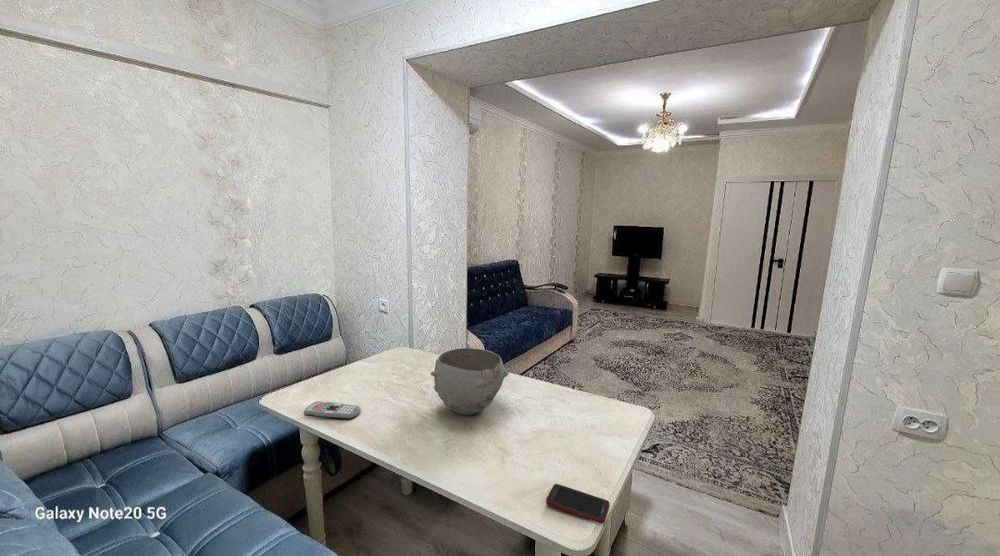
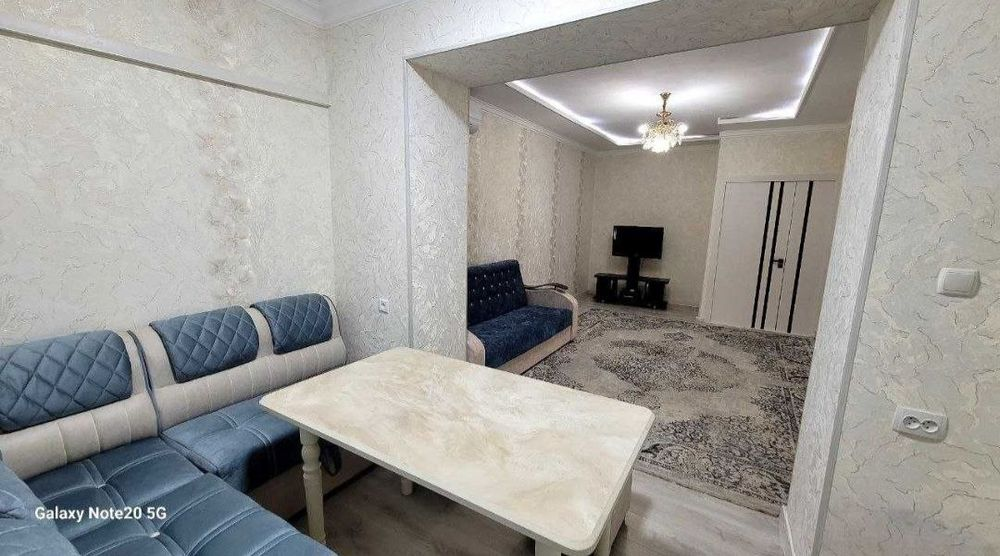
- cell phone [545,483,611,524]
- bowl [430,347,509,416]
- remote control [303,400,362,420]
